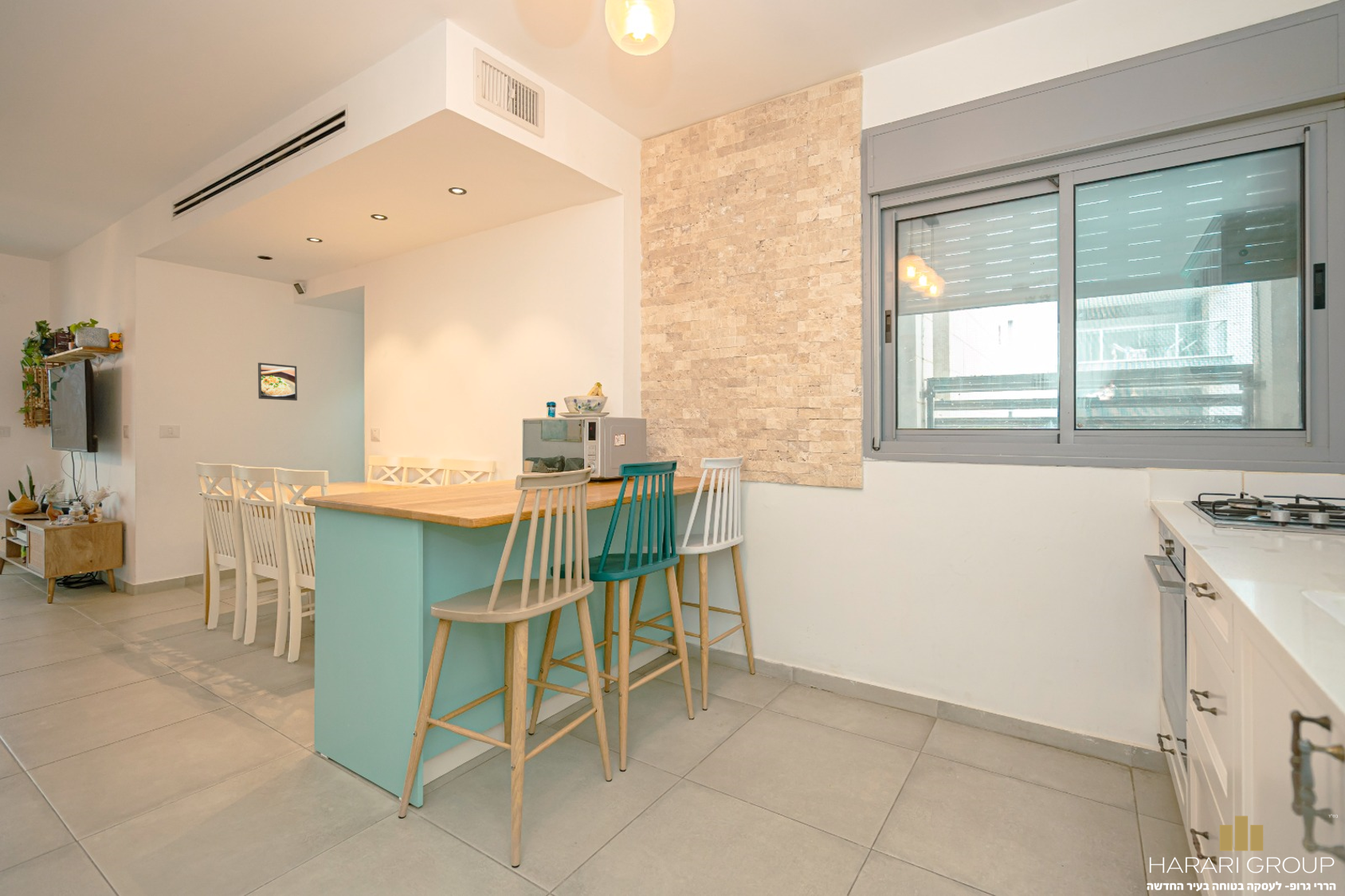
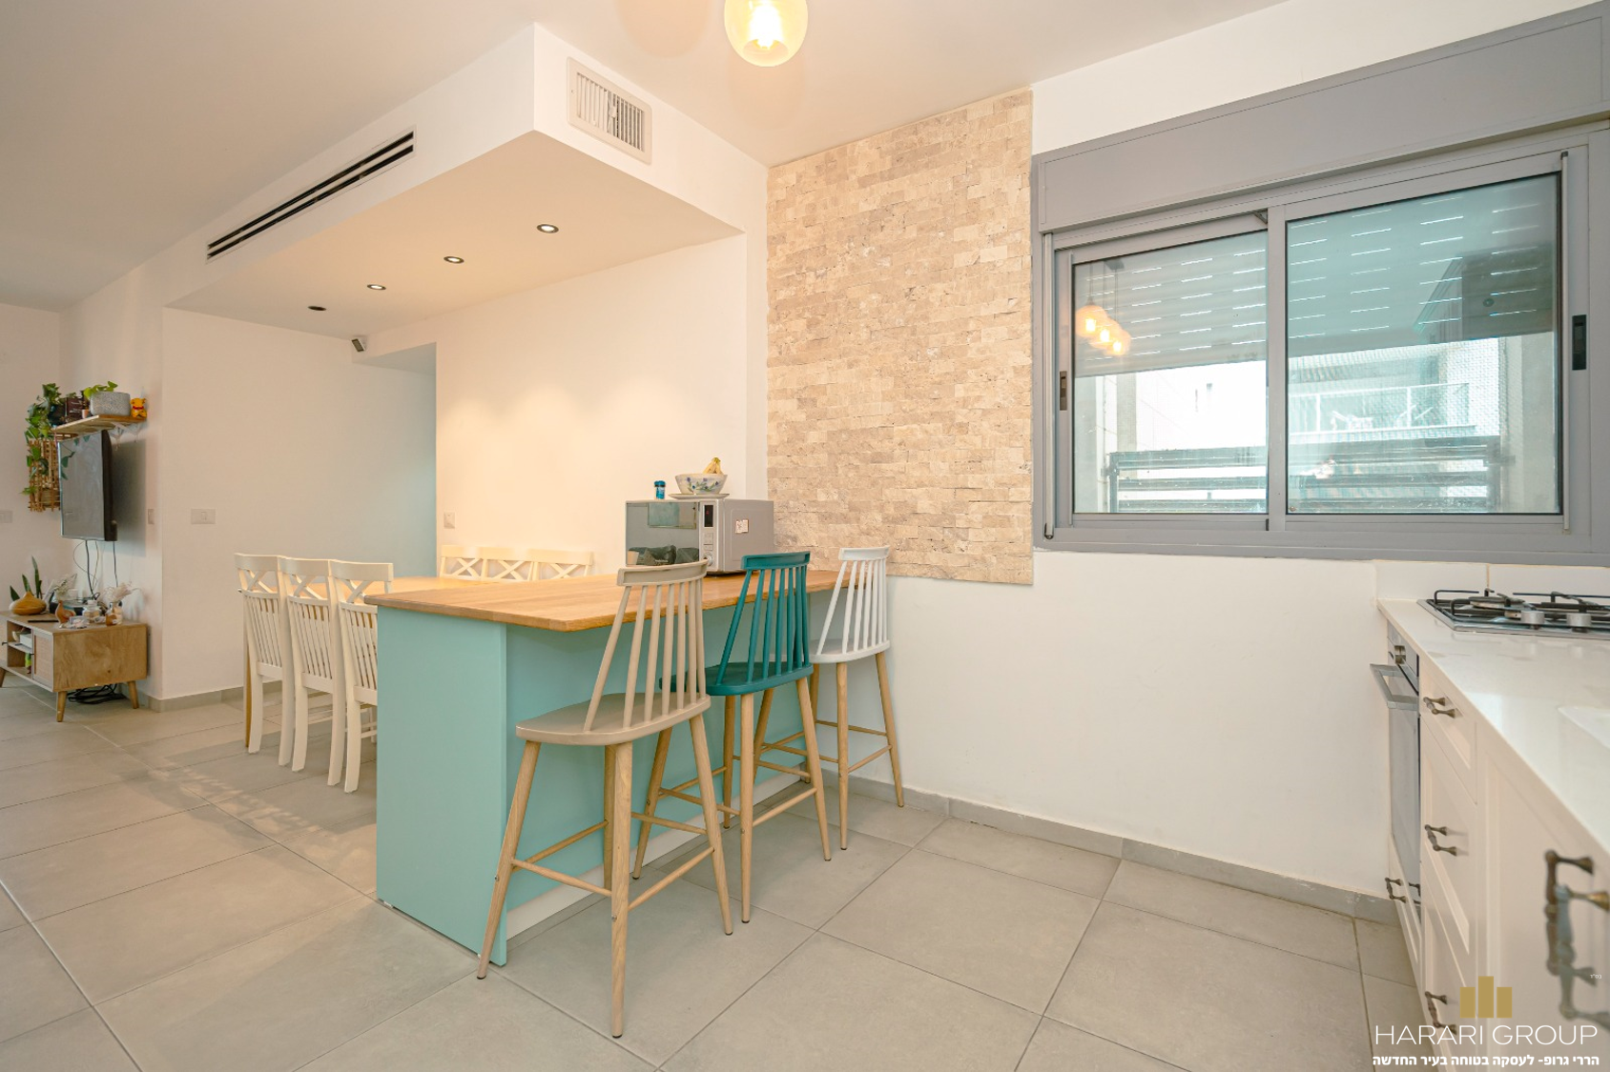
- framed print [257,362,298,401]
